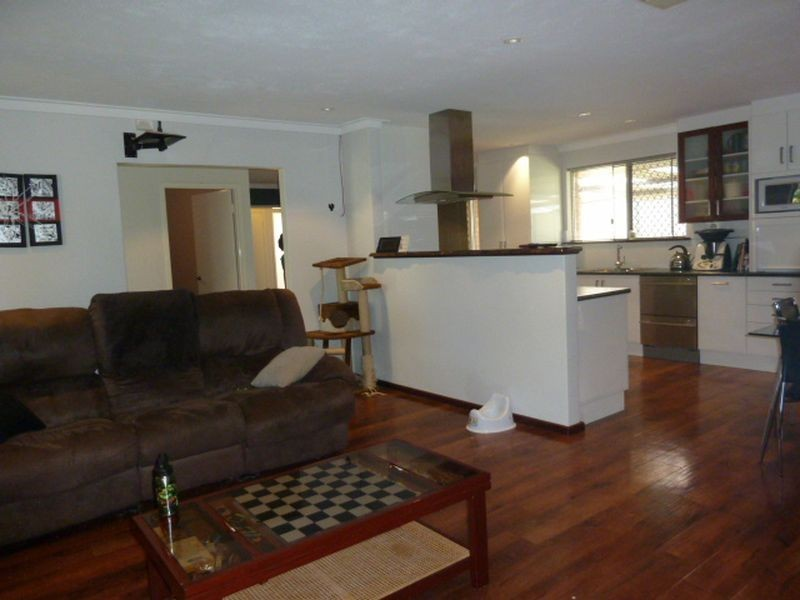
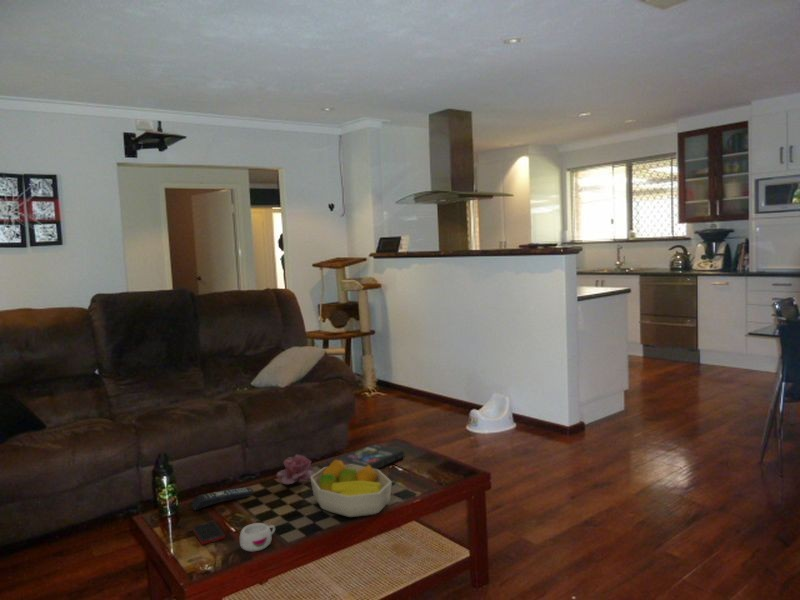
+ fruit bowl [310,460,393,518]
+ book [328,443,406,470]
+ remote control [191,486,255,511]
+ mug [239,522,276,552]
+ flower [275,453,315,486]
+ cell phone [191,519,226,546]
